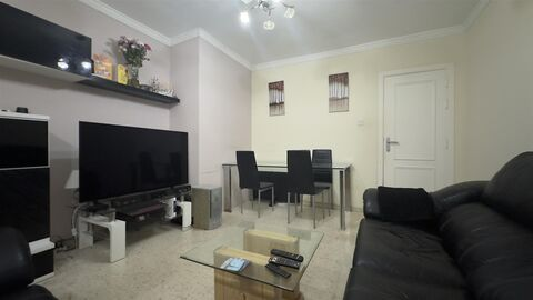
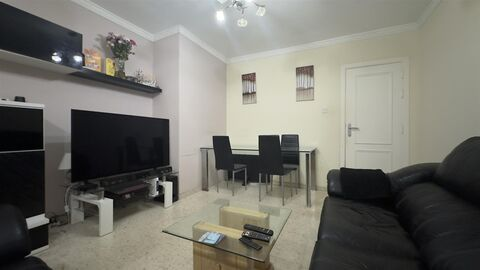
- air purifier [190,183,223,231]
